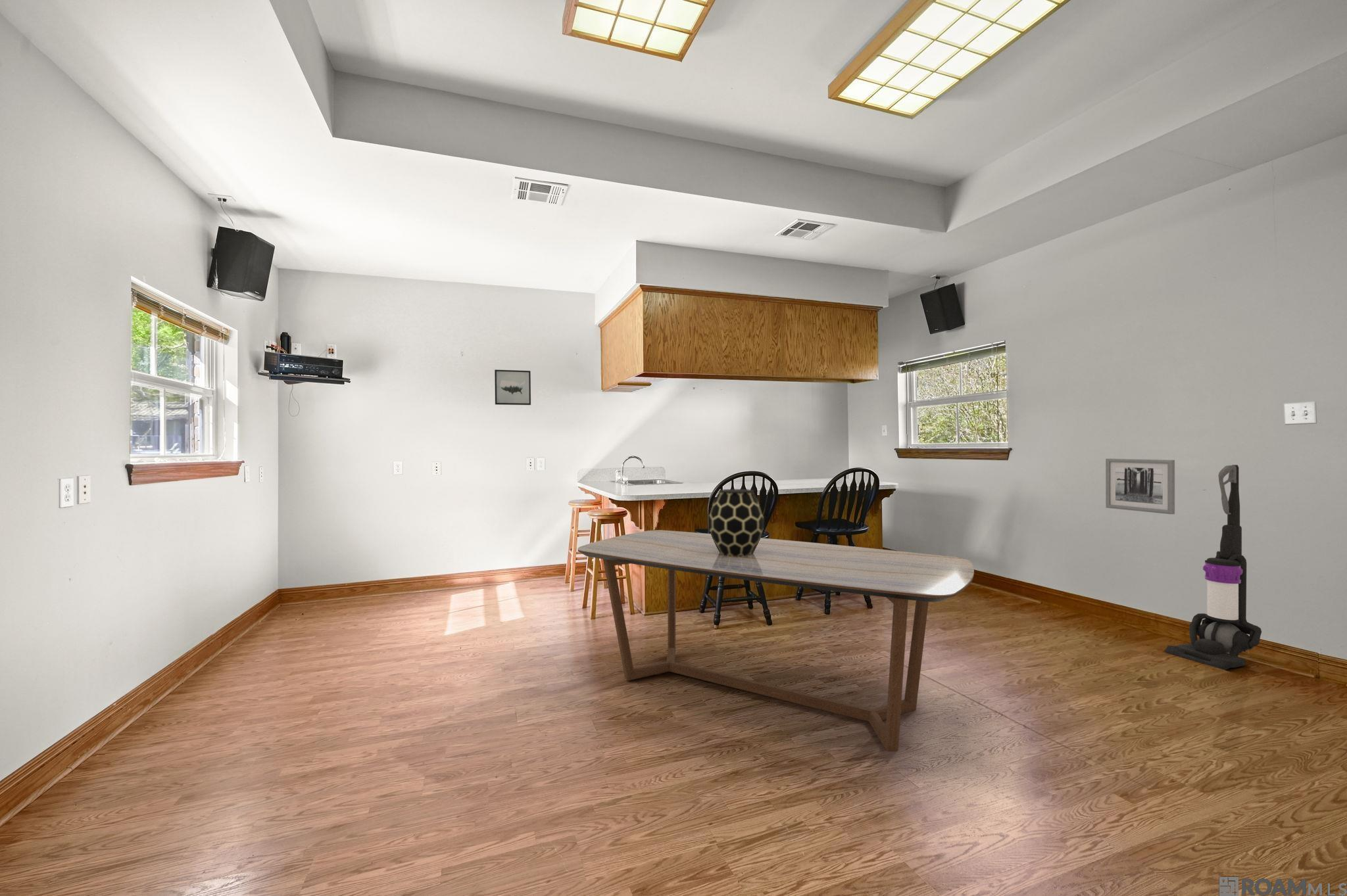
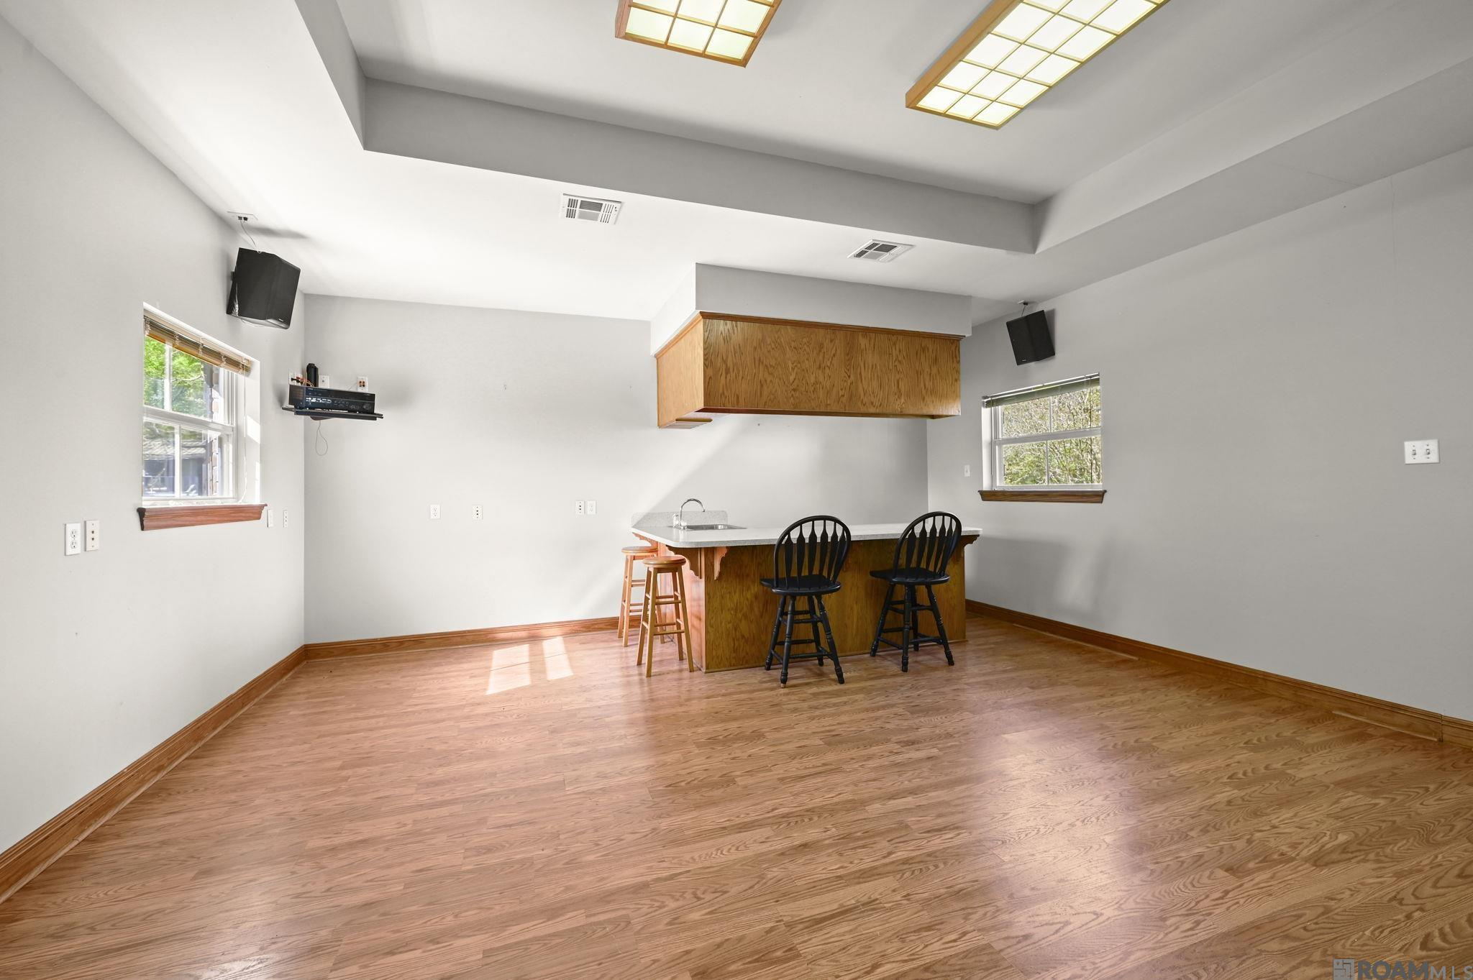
- wall art [494,369,531,406]
- vacuum cleaner [1165,464,1262,671]
- dining table [577,530,975,752]
- wall art [1105,458,1175,515]
- vase [708,488,764,556]
